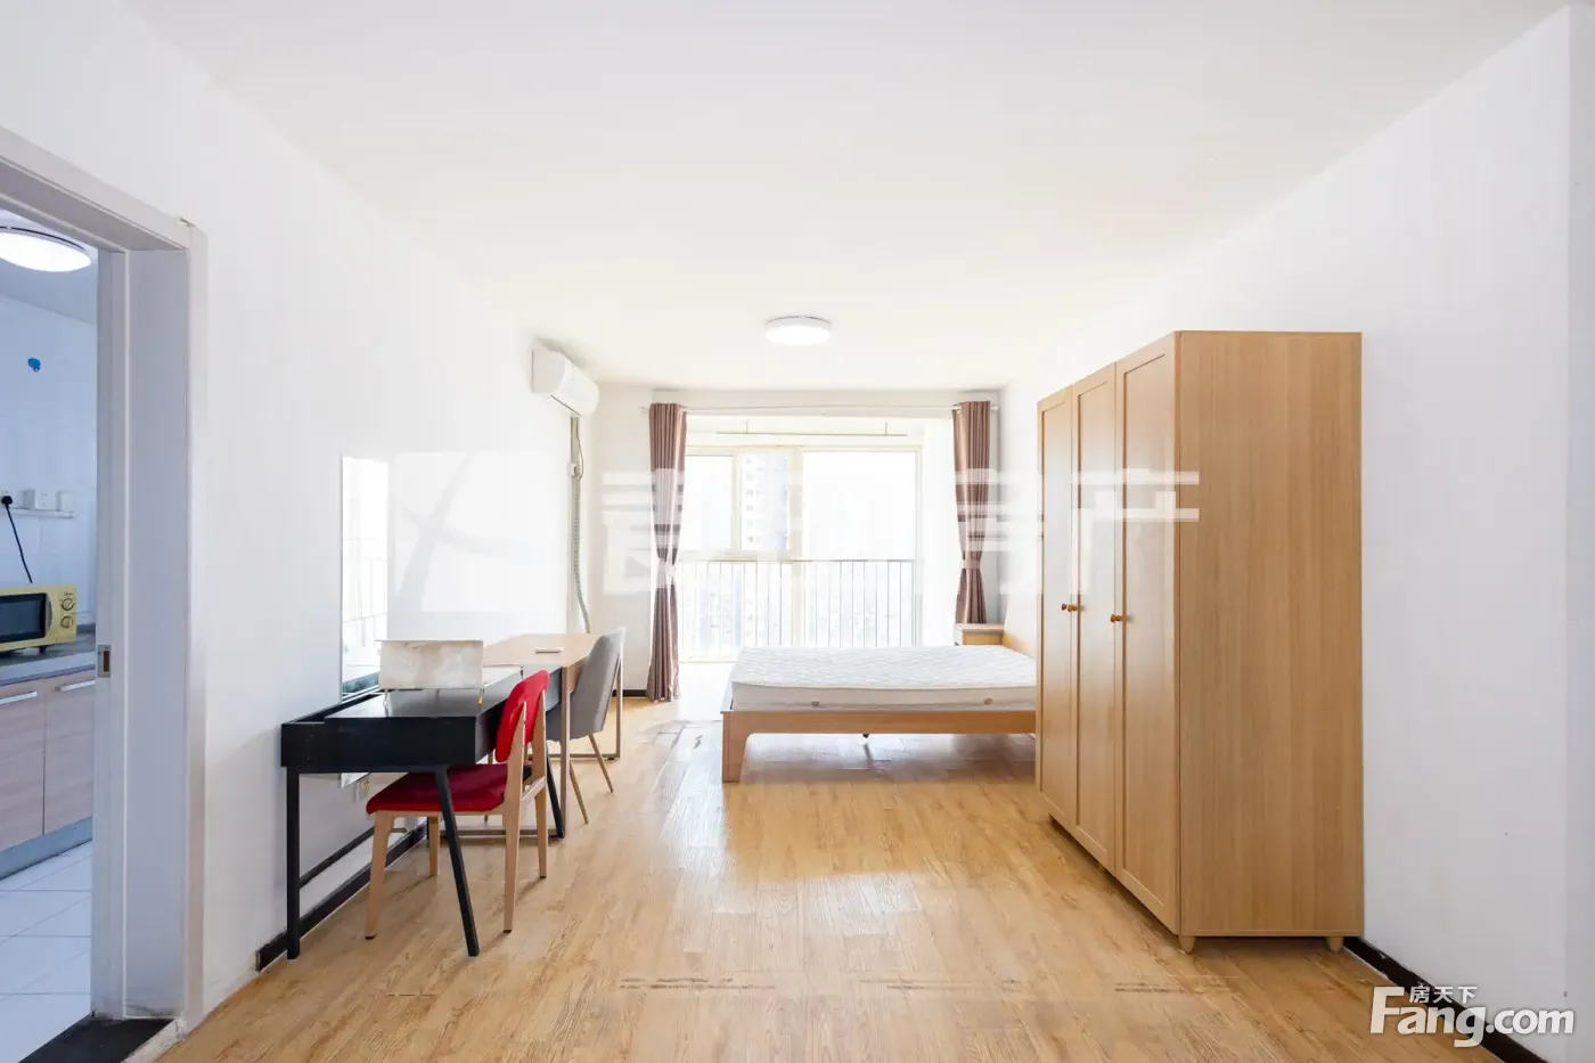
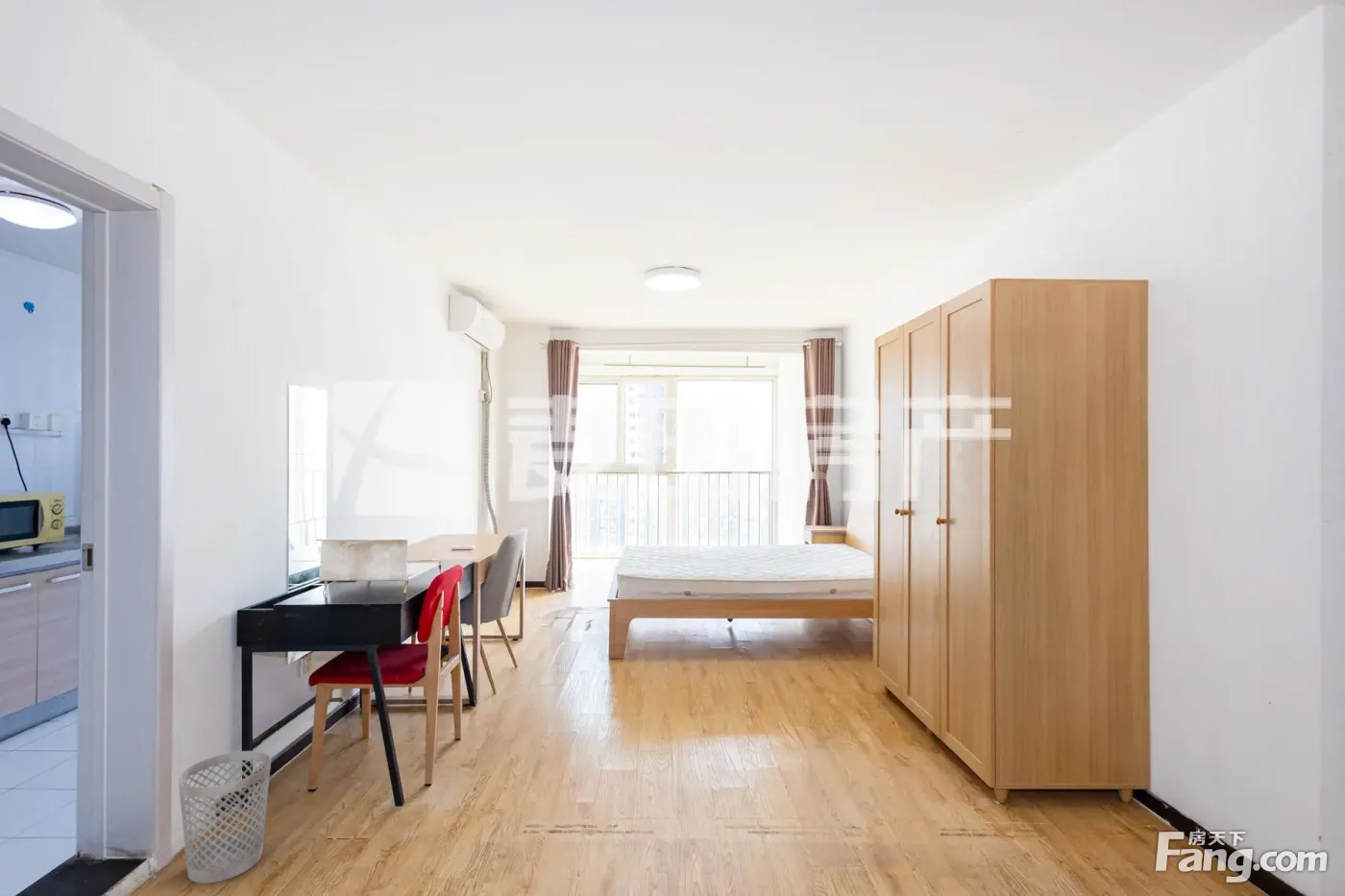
+ wastebasket [178,750,272,884]
